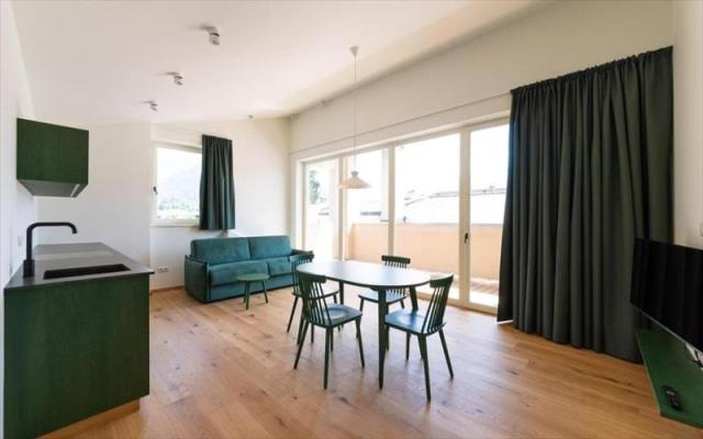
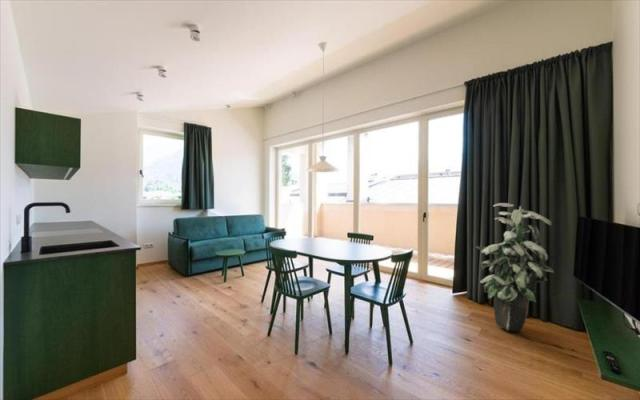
+ indoor plant [475,202,555,333]
